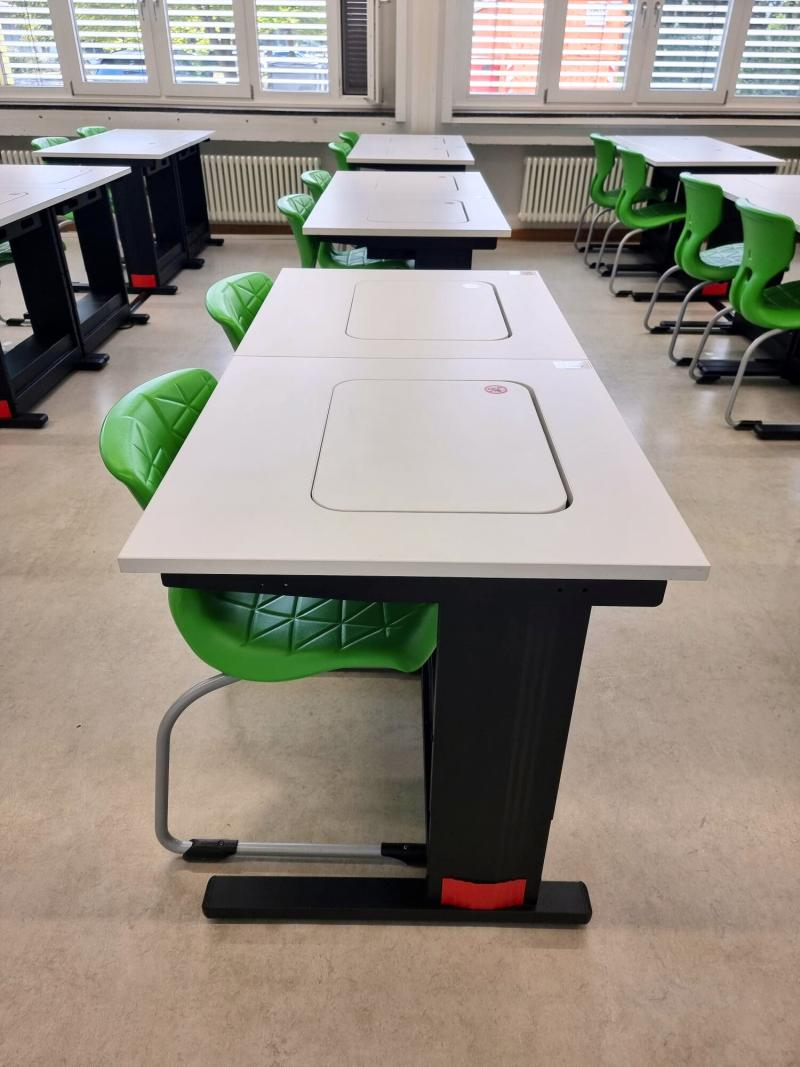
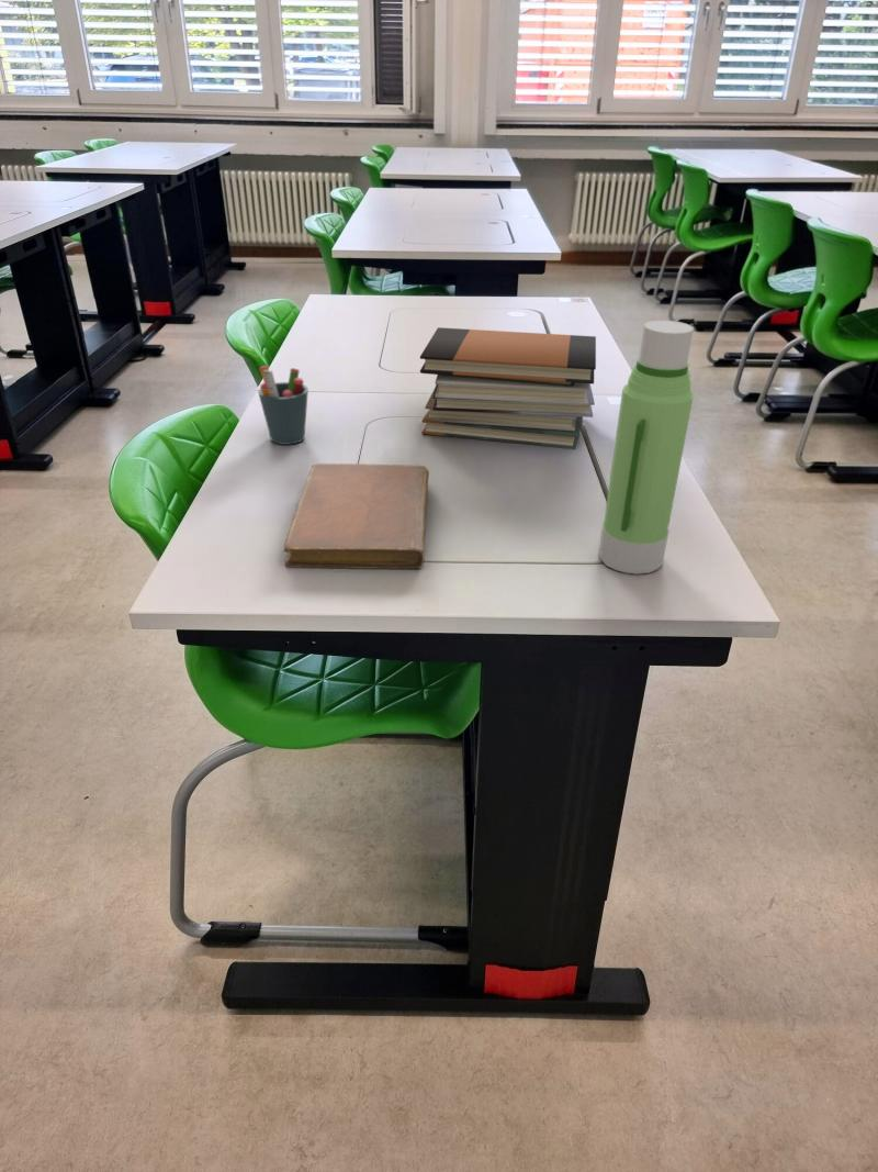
+ notebook [283,462,430,570]
+ pen holder [257,365,309,446]
+ water bottle [598,320,695,576]
+ book stack [419,326,597,450]
